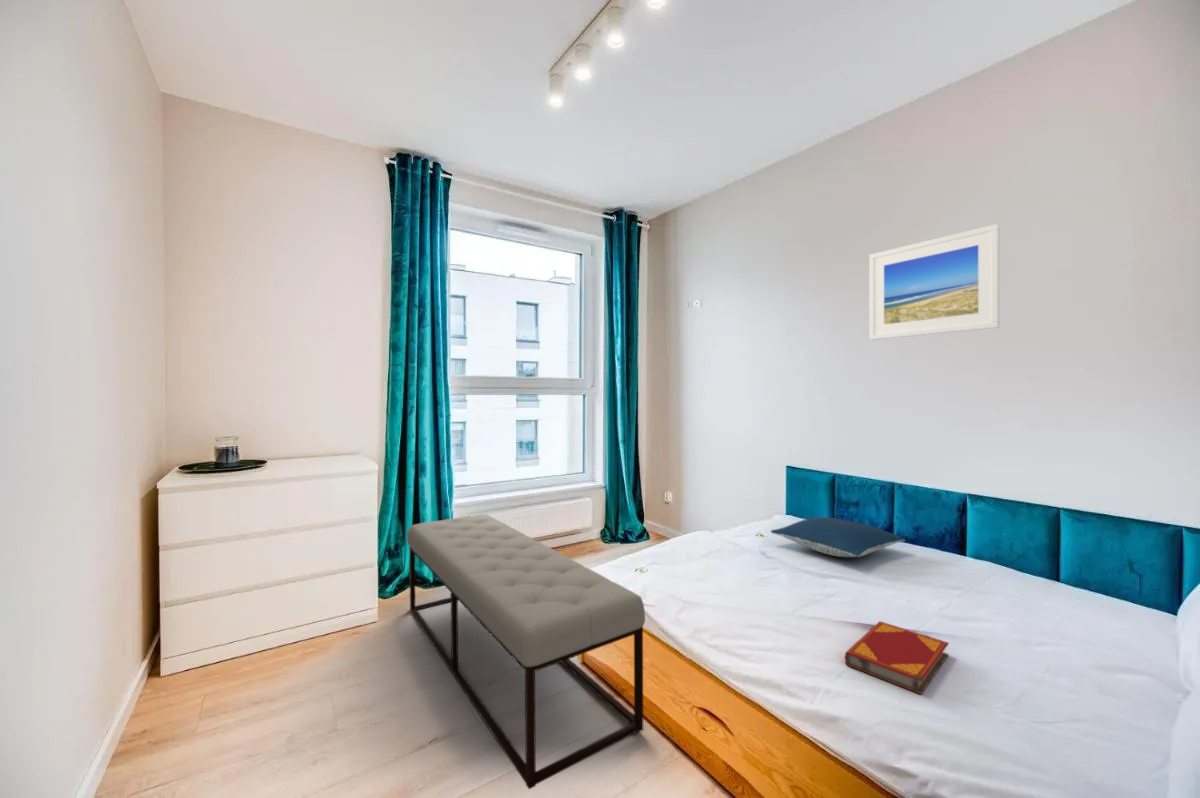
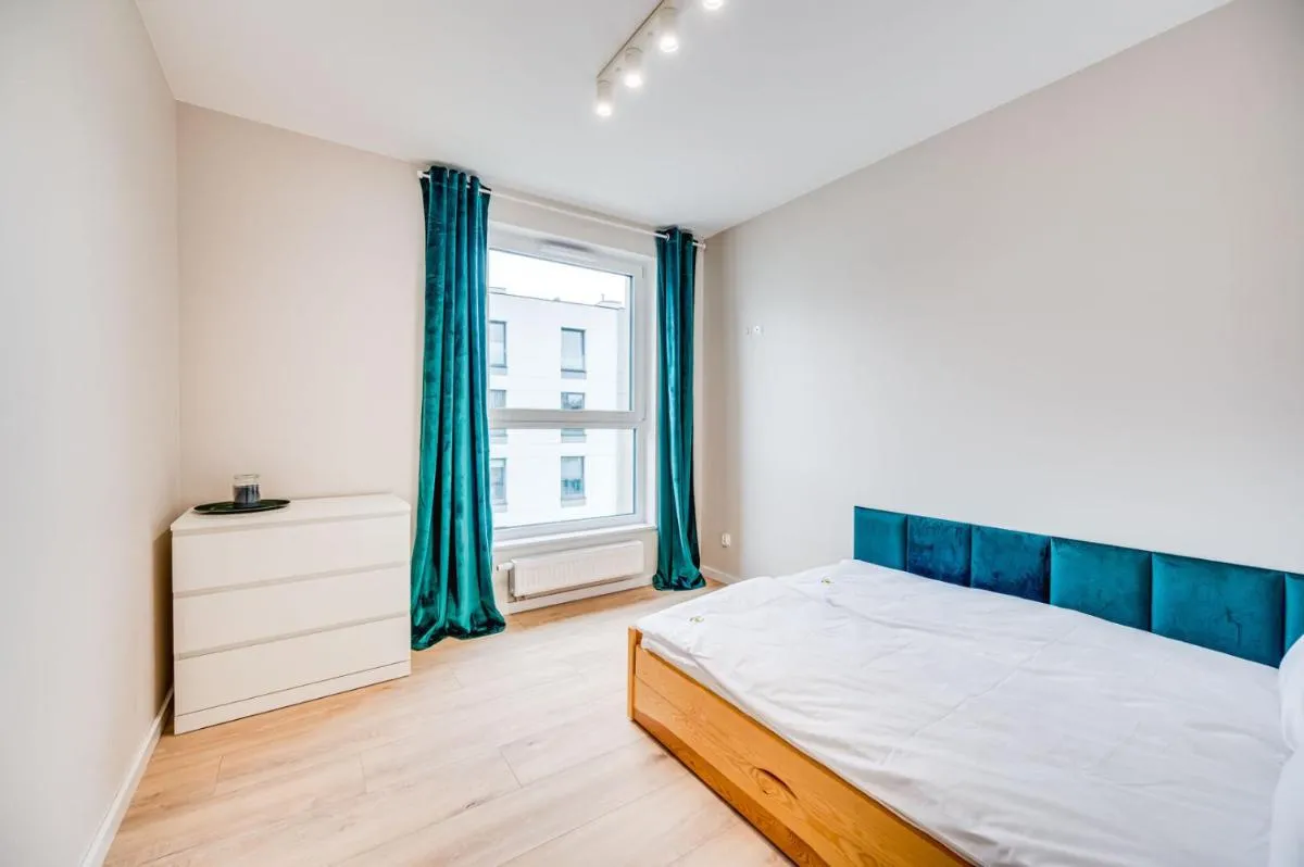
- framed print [868,223,1001,341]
- hardback book [844,620,950,695]
- pillow [770,516,906,558]
- bench [406,513,646,790]
